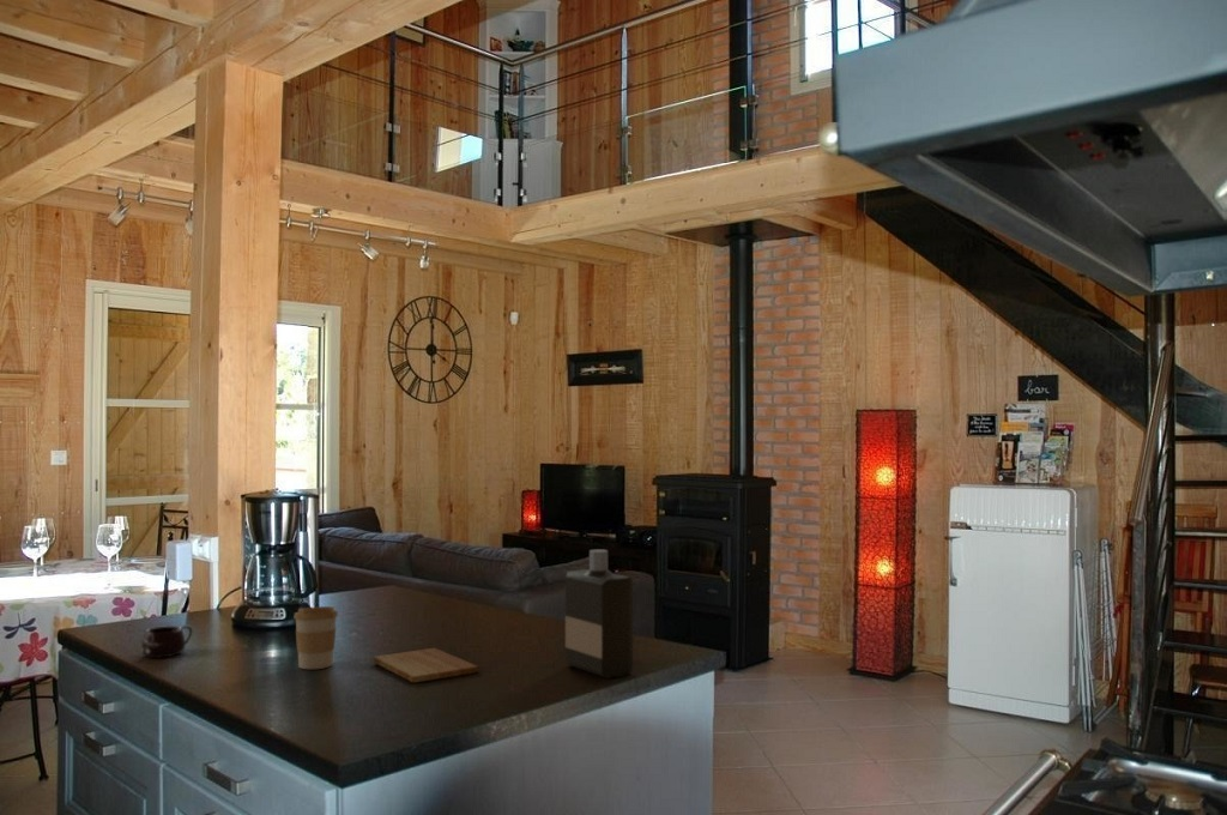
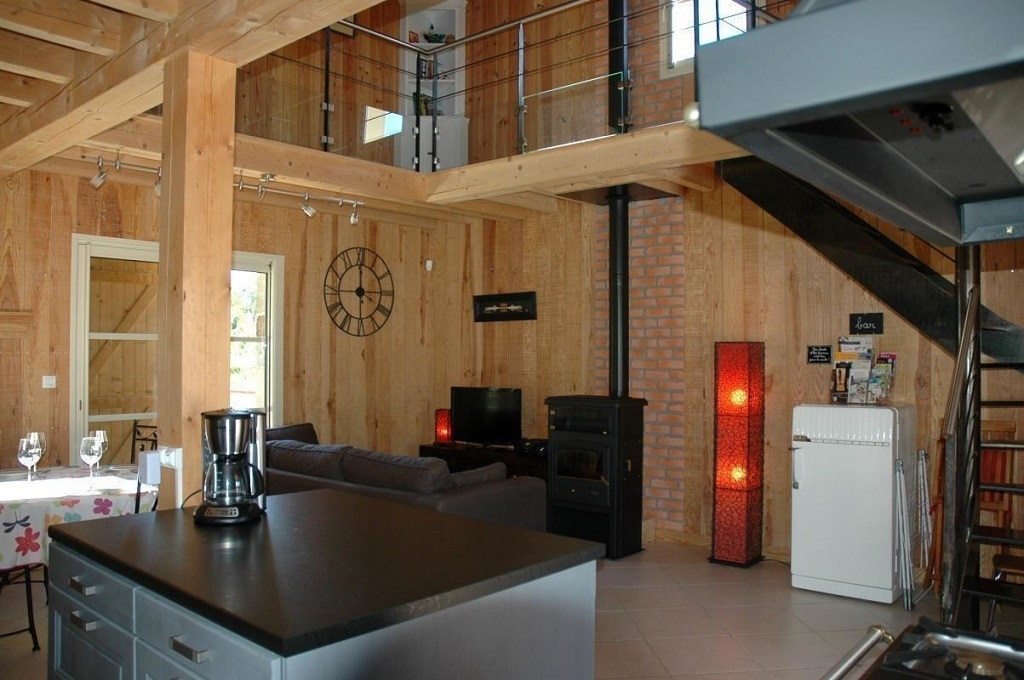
- cutting board [373,647,479,683]
- mug [140,624,194,659]
- bottle [564,549,634,680]
- coffee cup [292,605,339,670]
